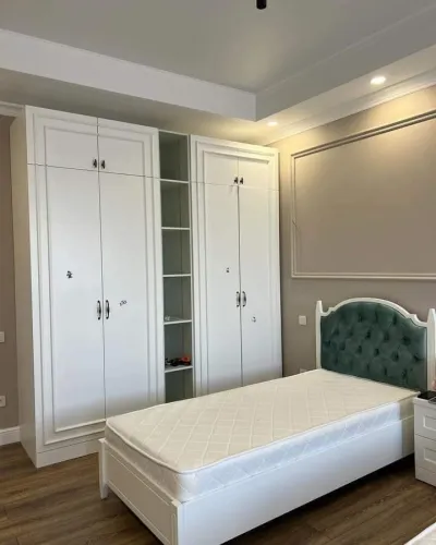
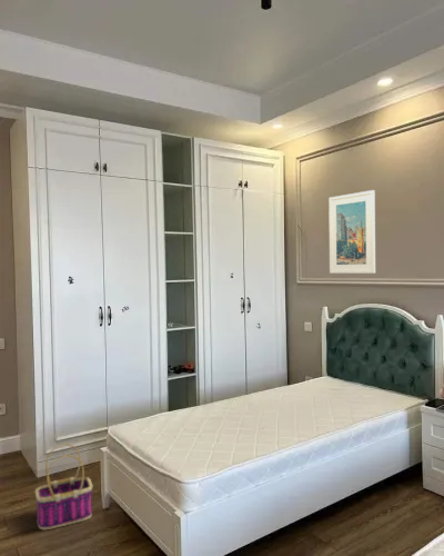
+ basket [34,443,93,532]
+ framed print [327,189,376,275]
